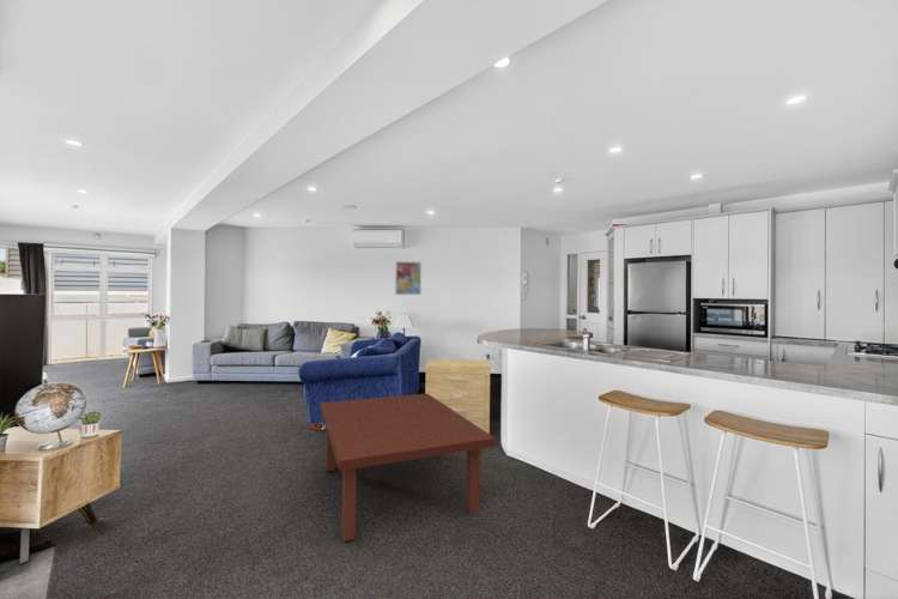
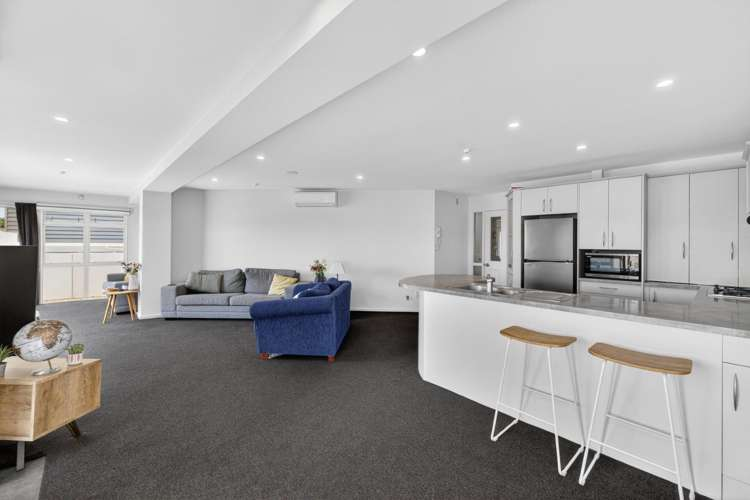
- side table [424,358,492,435]
- wall art [394,260,423,296]
- coffee table [318,393,497,543]
